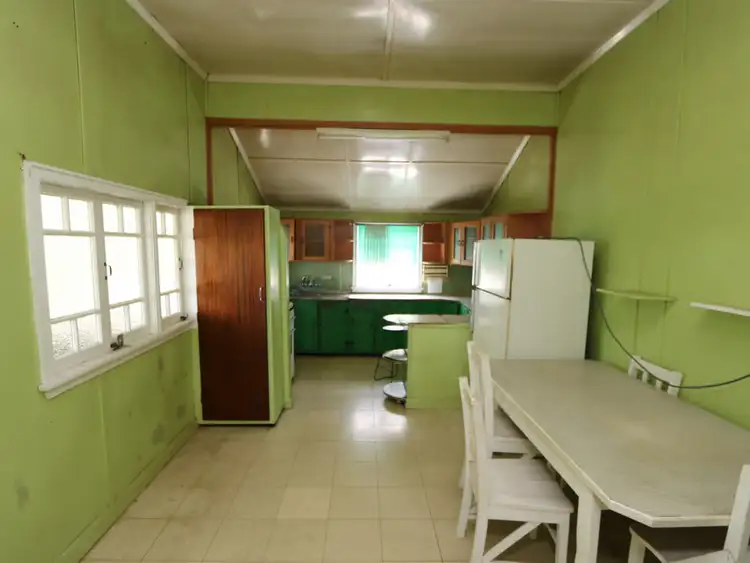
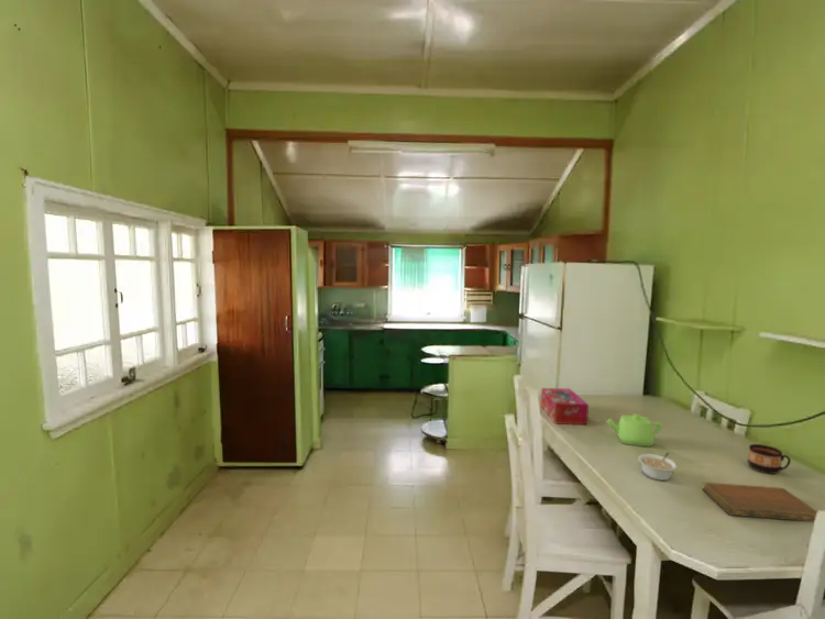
+ teapot [605,413,663,447]
+ notebook [701,482,818,523]
+ cup [747,443,792,475]
+ legume [637,451,679,482]
+ tissue box [540,387,590,425]
